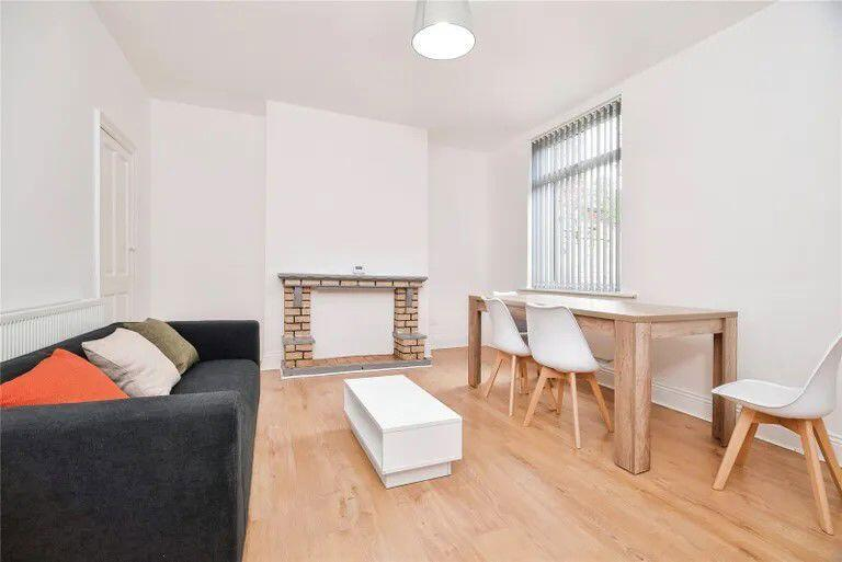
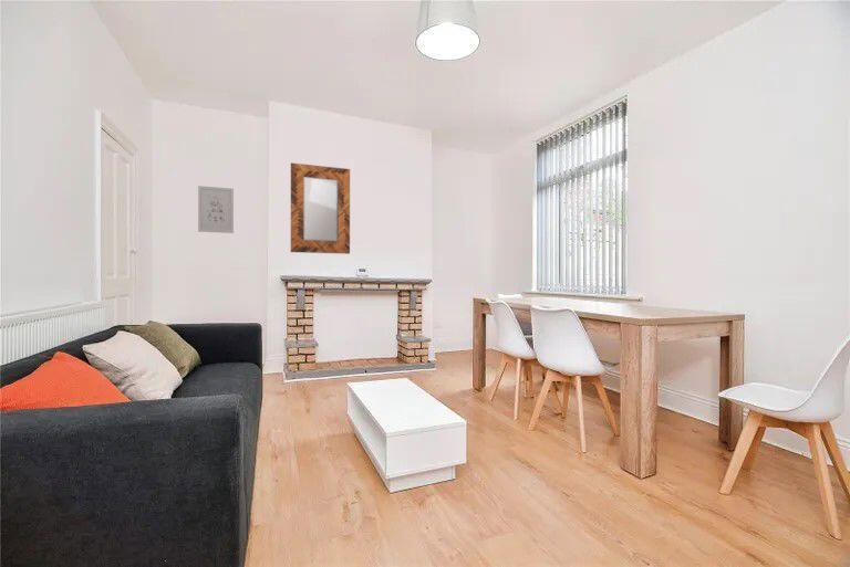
+ wall art [197,185,235,234]
+ home mirror [290,161,351,255]
